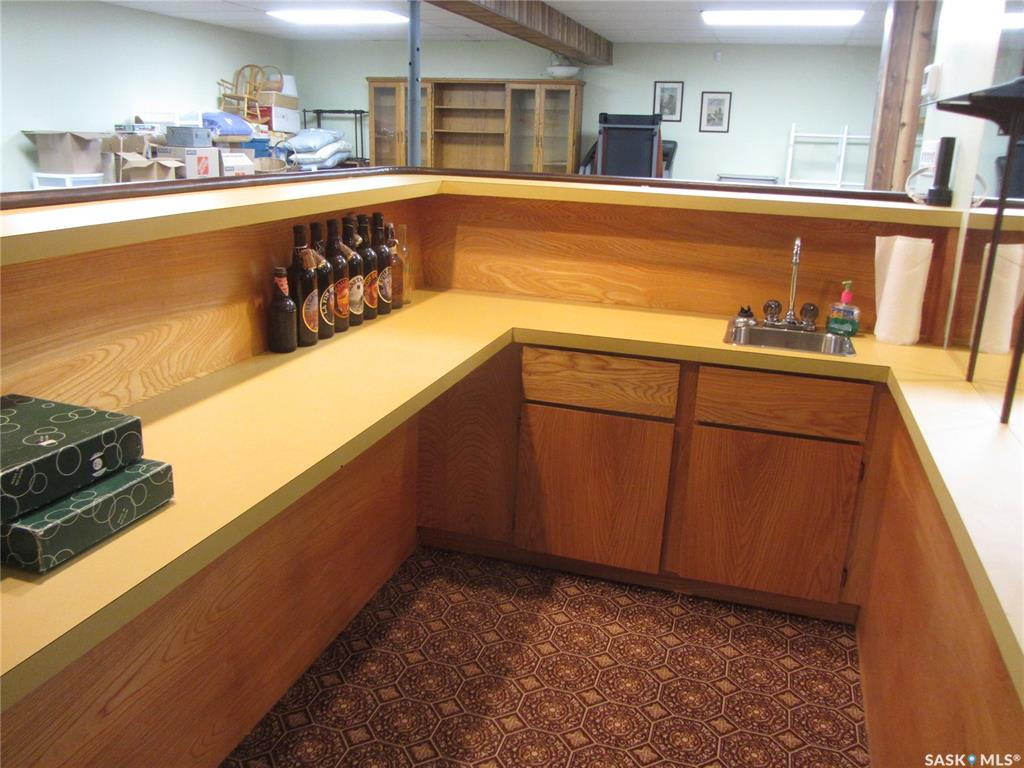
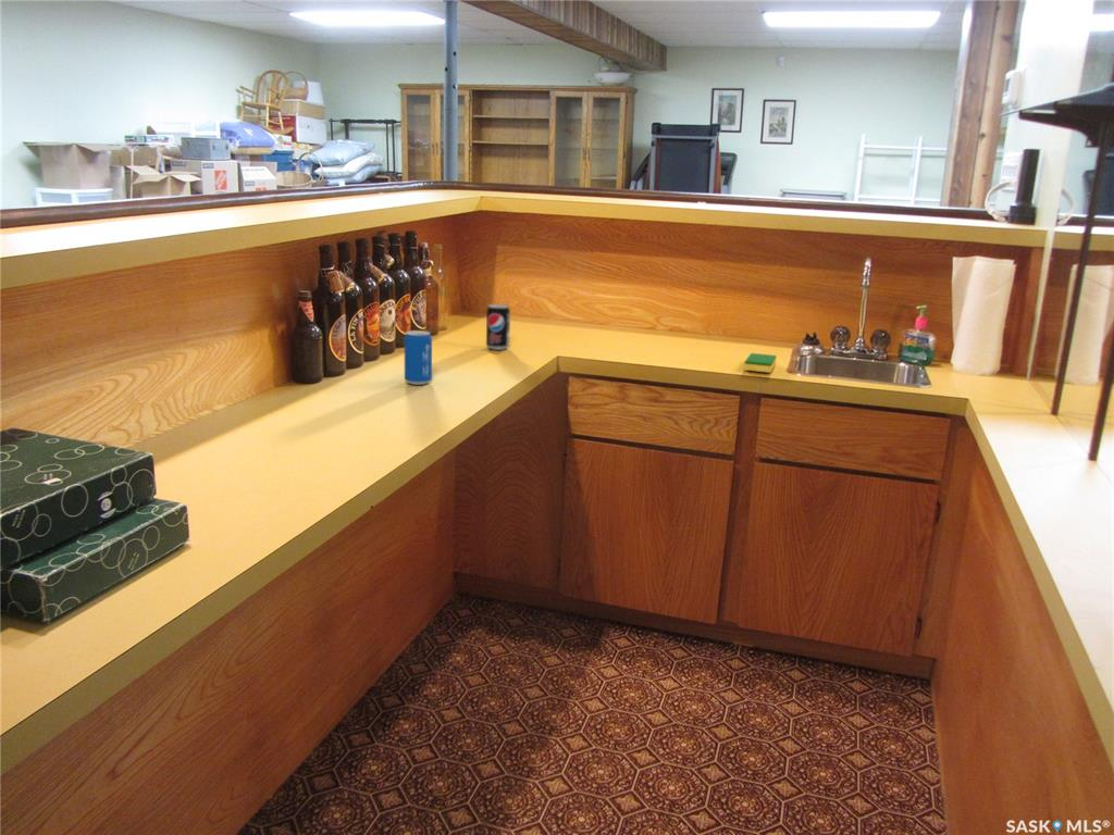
+ dish sponge [743,352,778,374]
+ beverage can [404,329,433,386]
+ beverage can [485,303,511,351]
